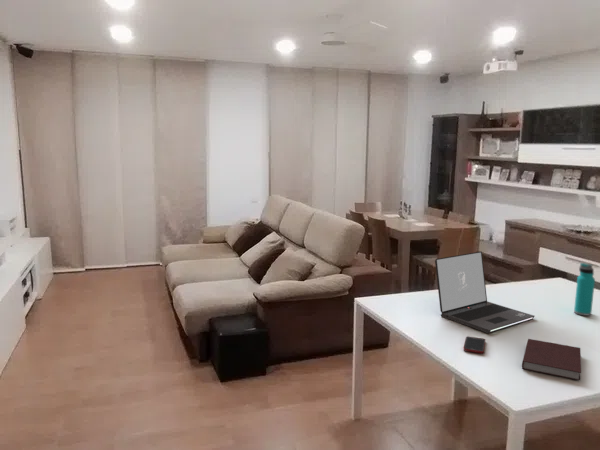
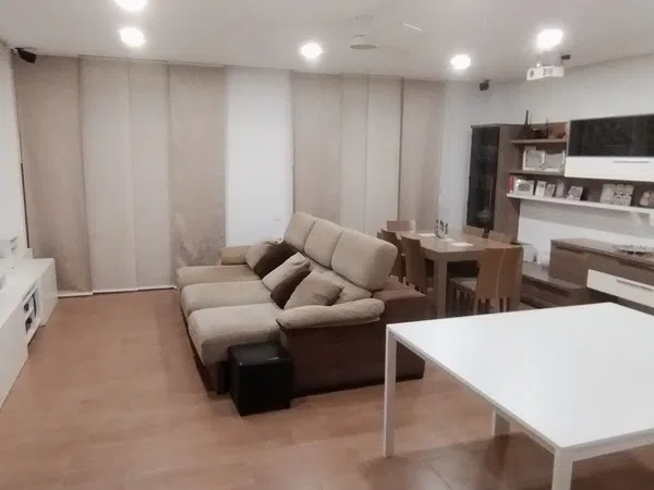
- water bottle [573,262,596,317]
- cell phone [463,335,486,354]
- laptop [434,250,535,334]
- notebook [521,338,582,381]
